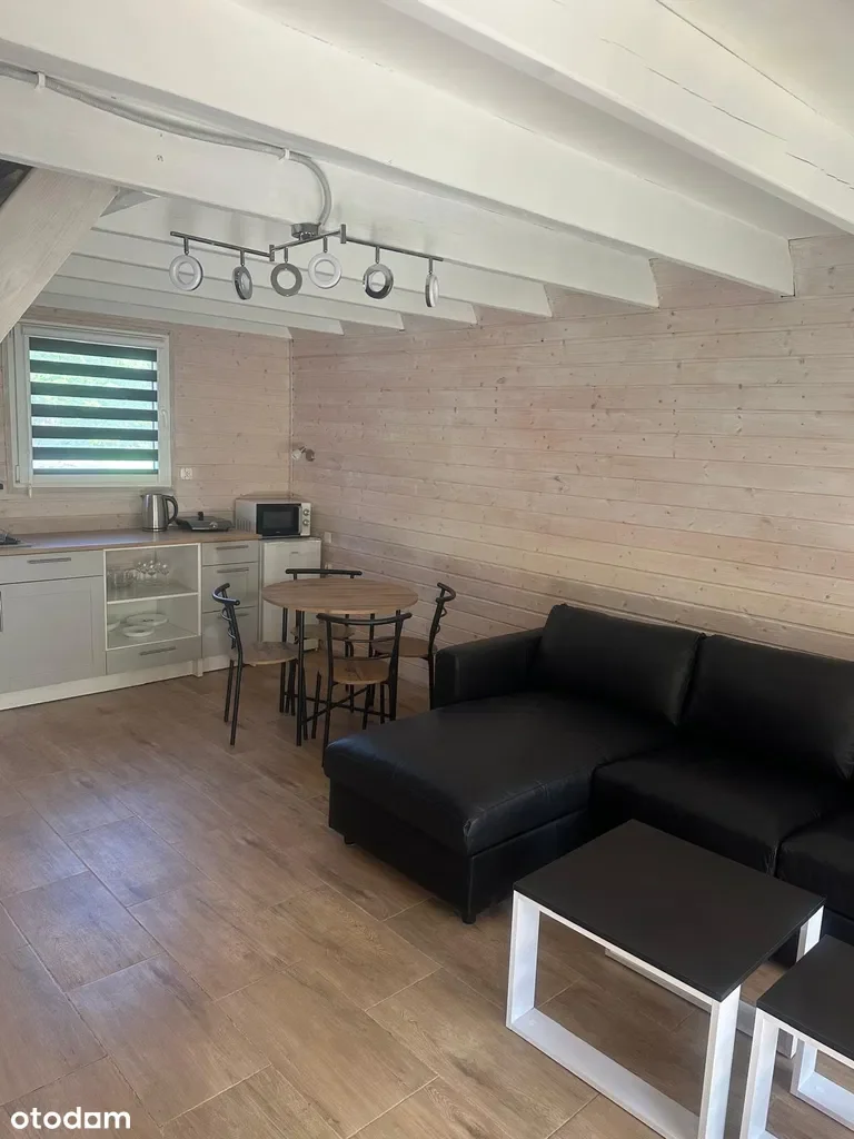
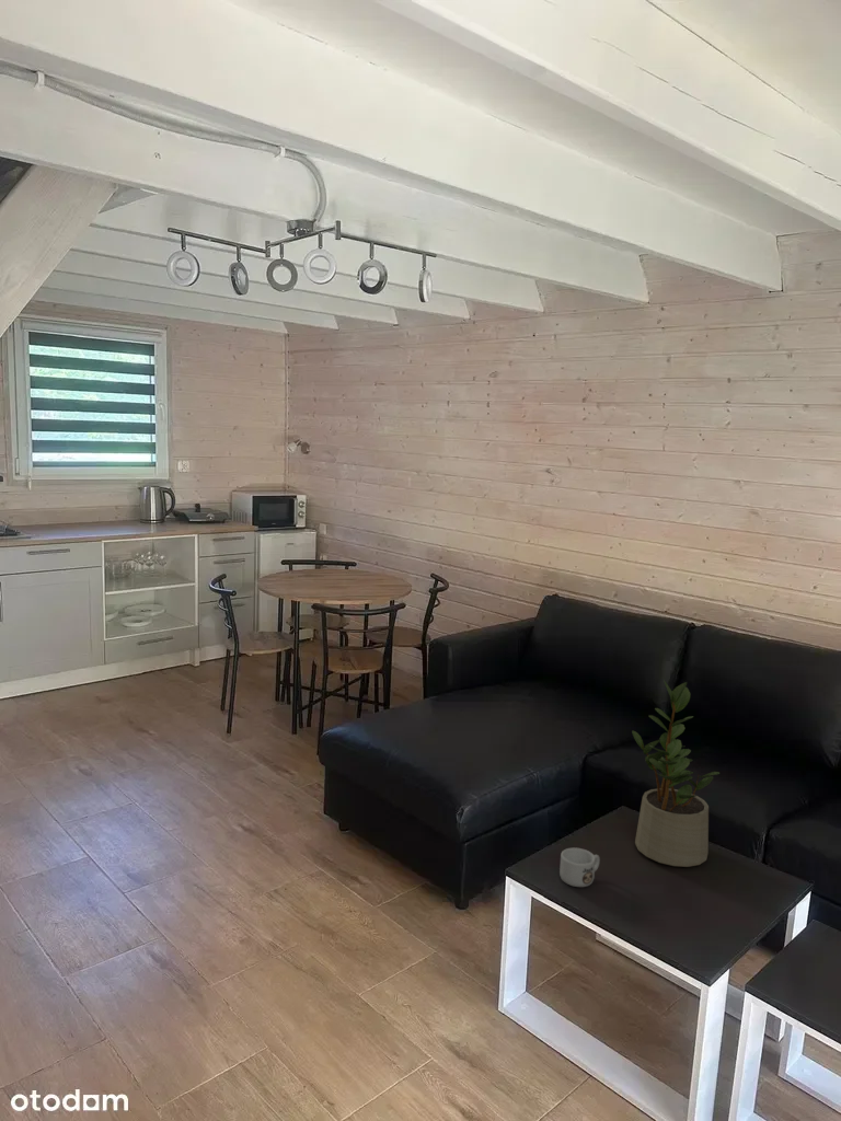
+ potted plant [631,679,721,868]
+ mug [558,846,601,888]
